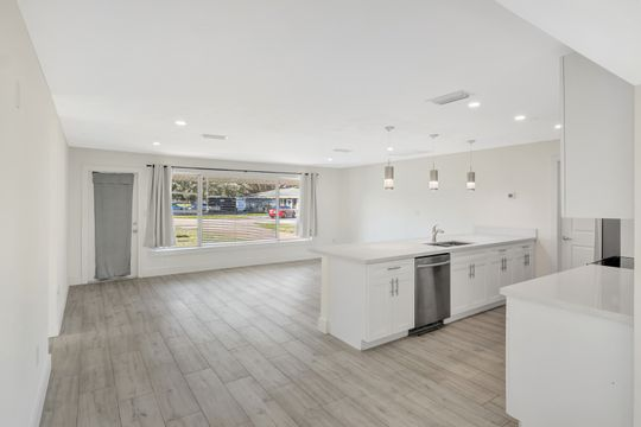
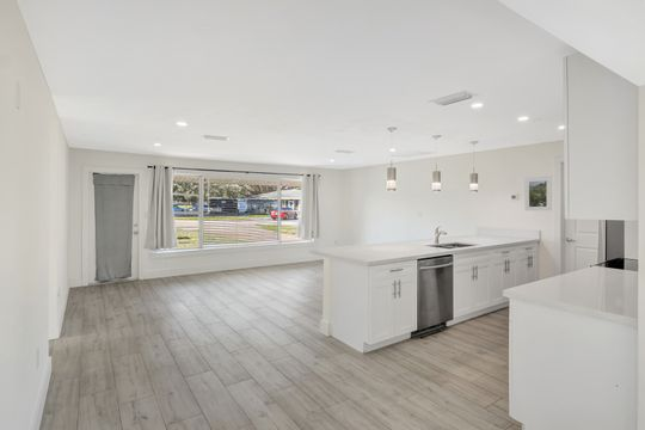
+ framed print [523,174,553,211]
